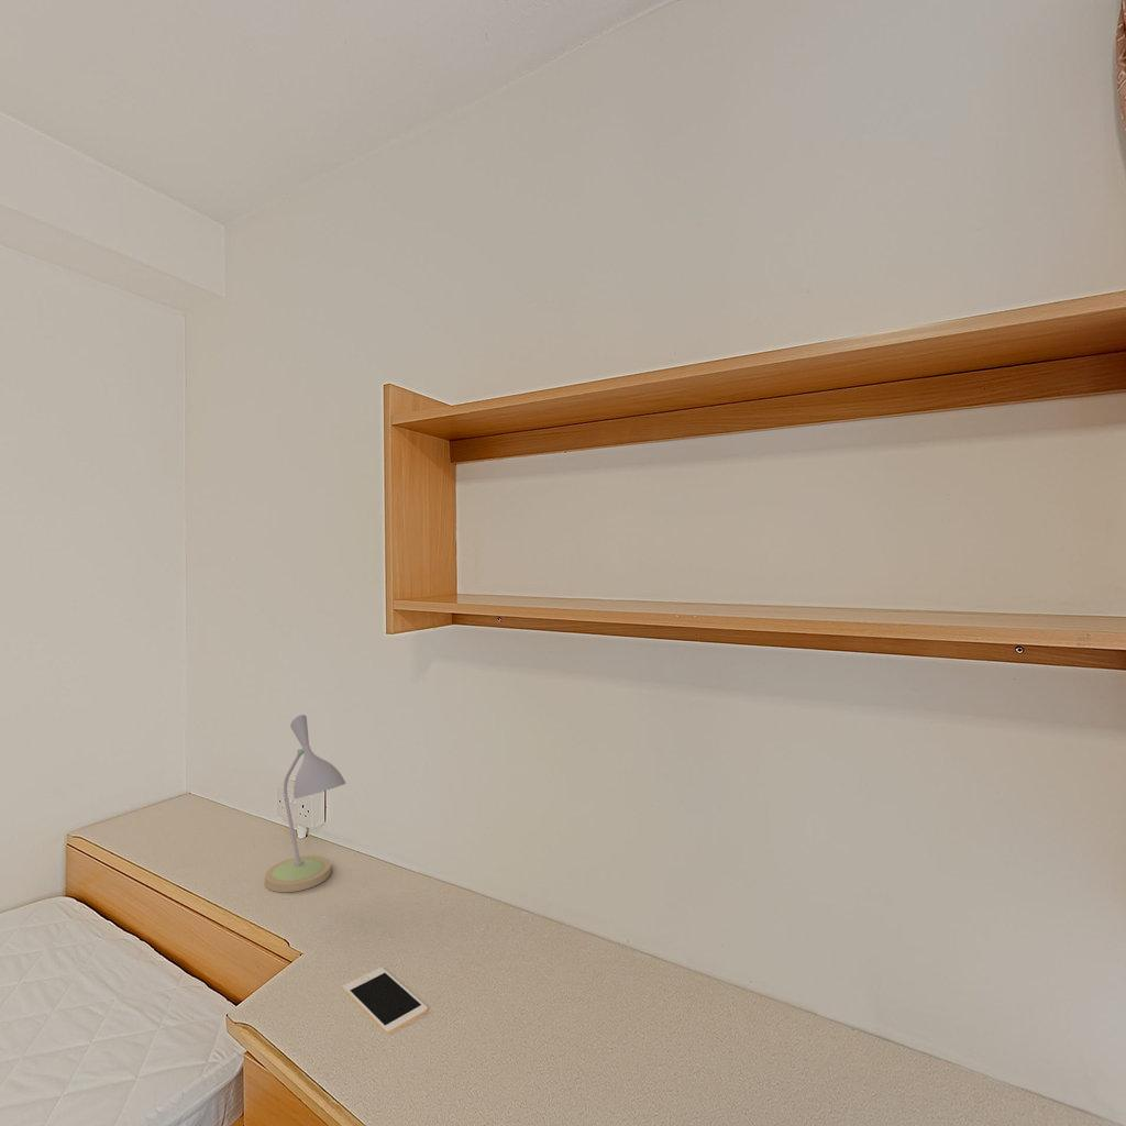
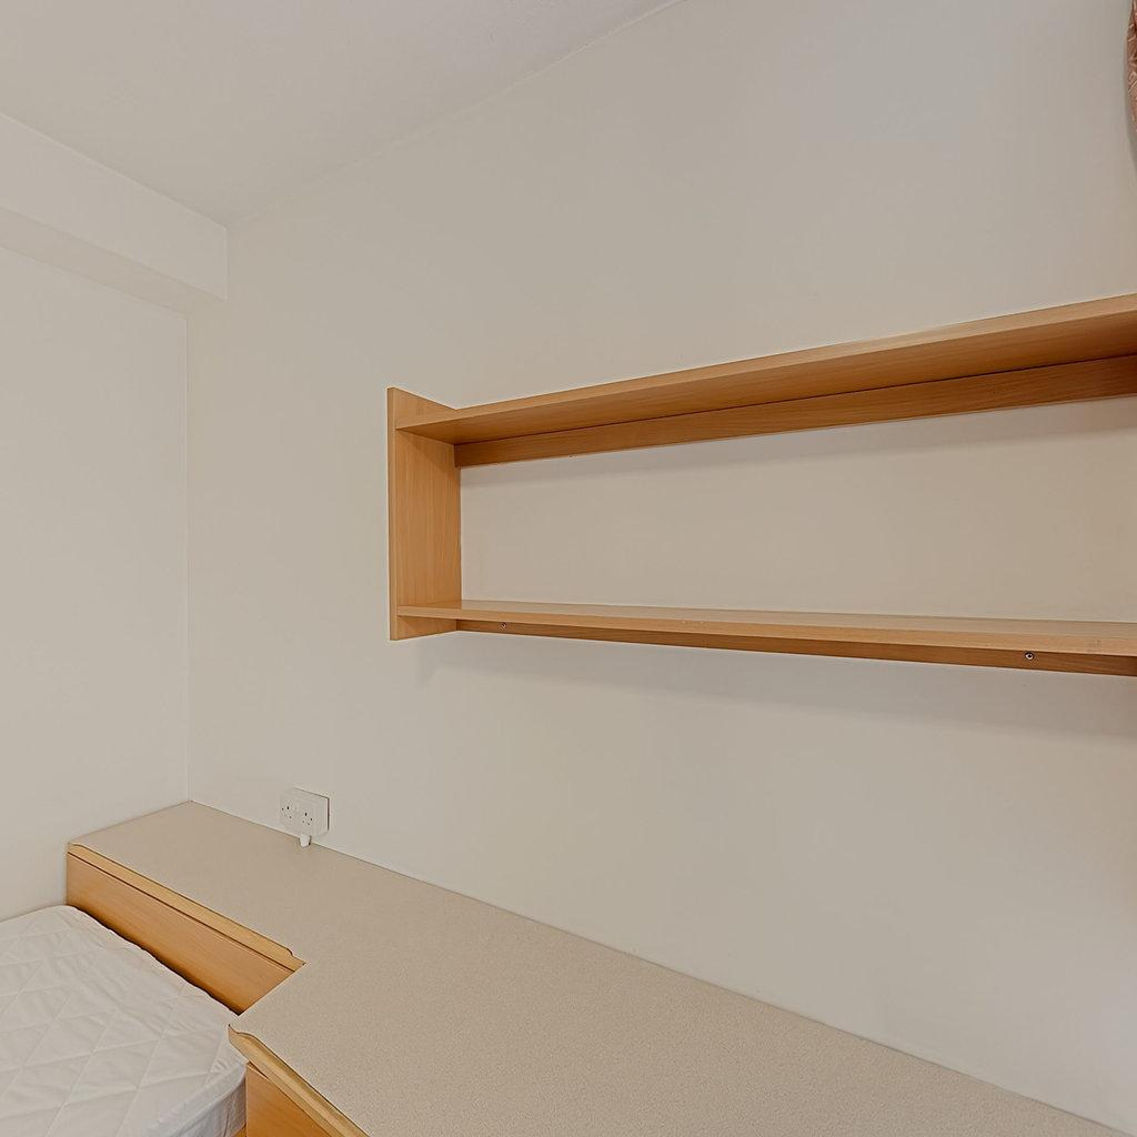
- desk lamp [264,714,346,893]
- cell phone [342,967,429,1035]
